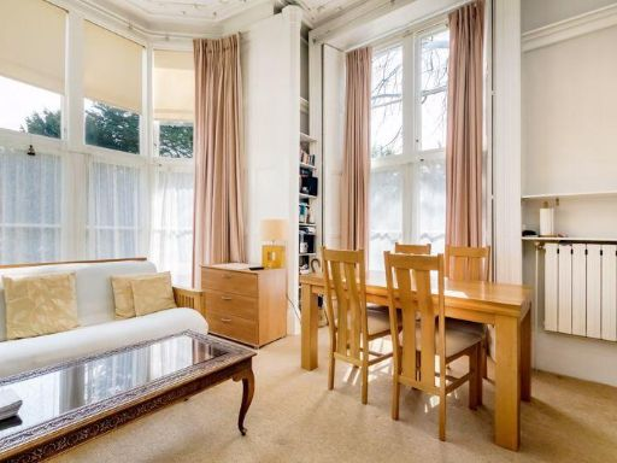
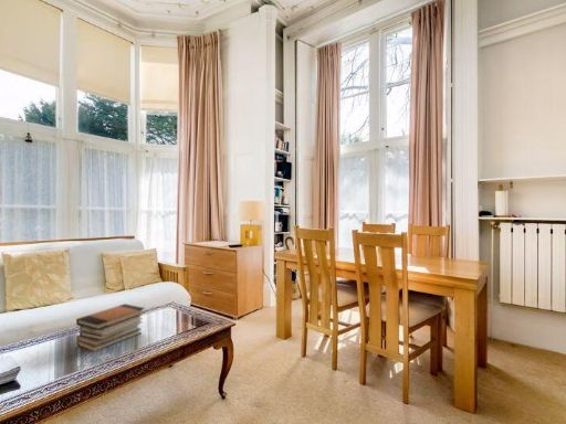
+ book stack [75,303,146,352]
